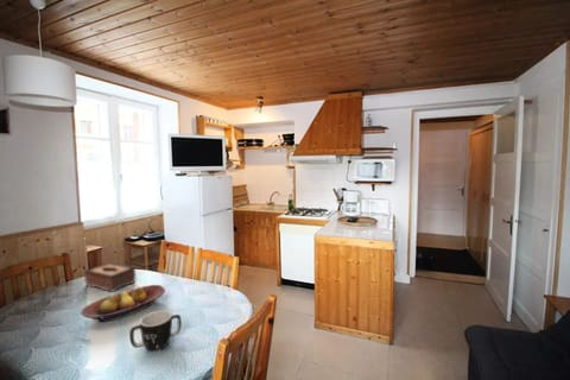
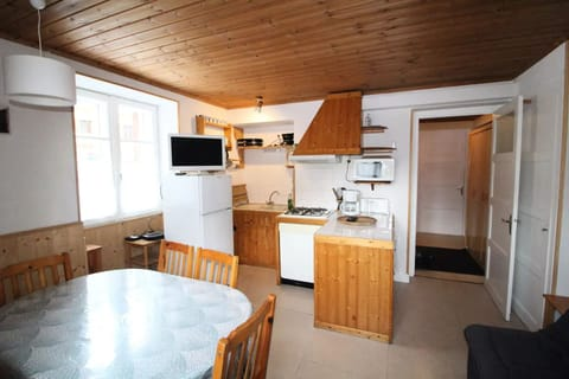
- fruit bowl [80,284,166,323]
- tissue box [83,261,137,293]
- mug [128,309,183,352]
